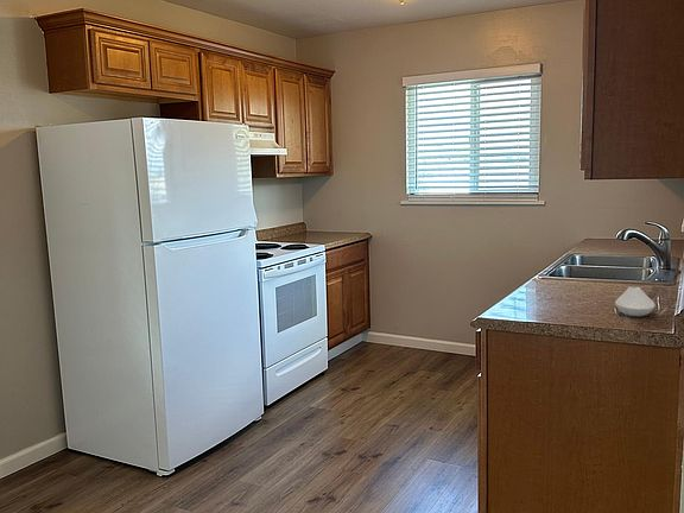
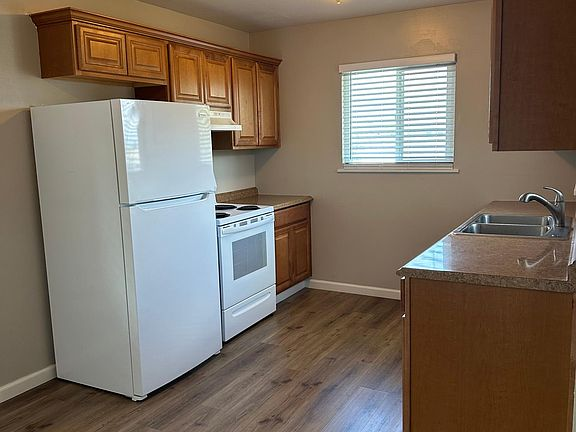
- spoon rest [614,286,657,317]
